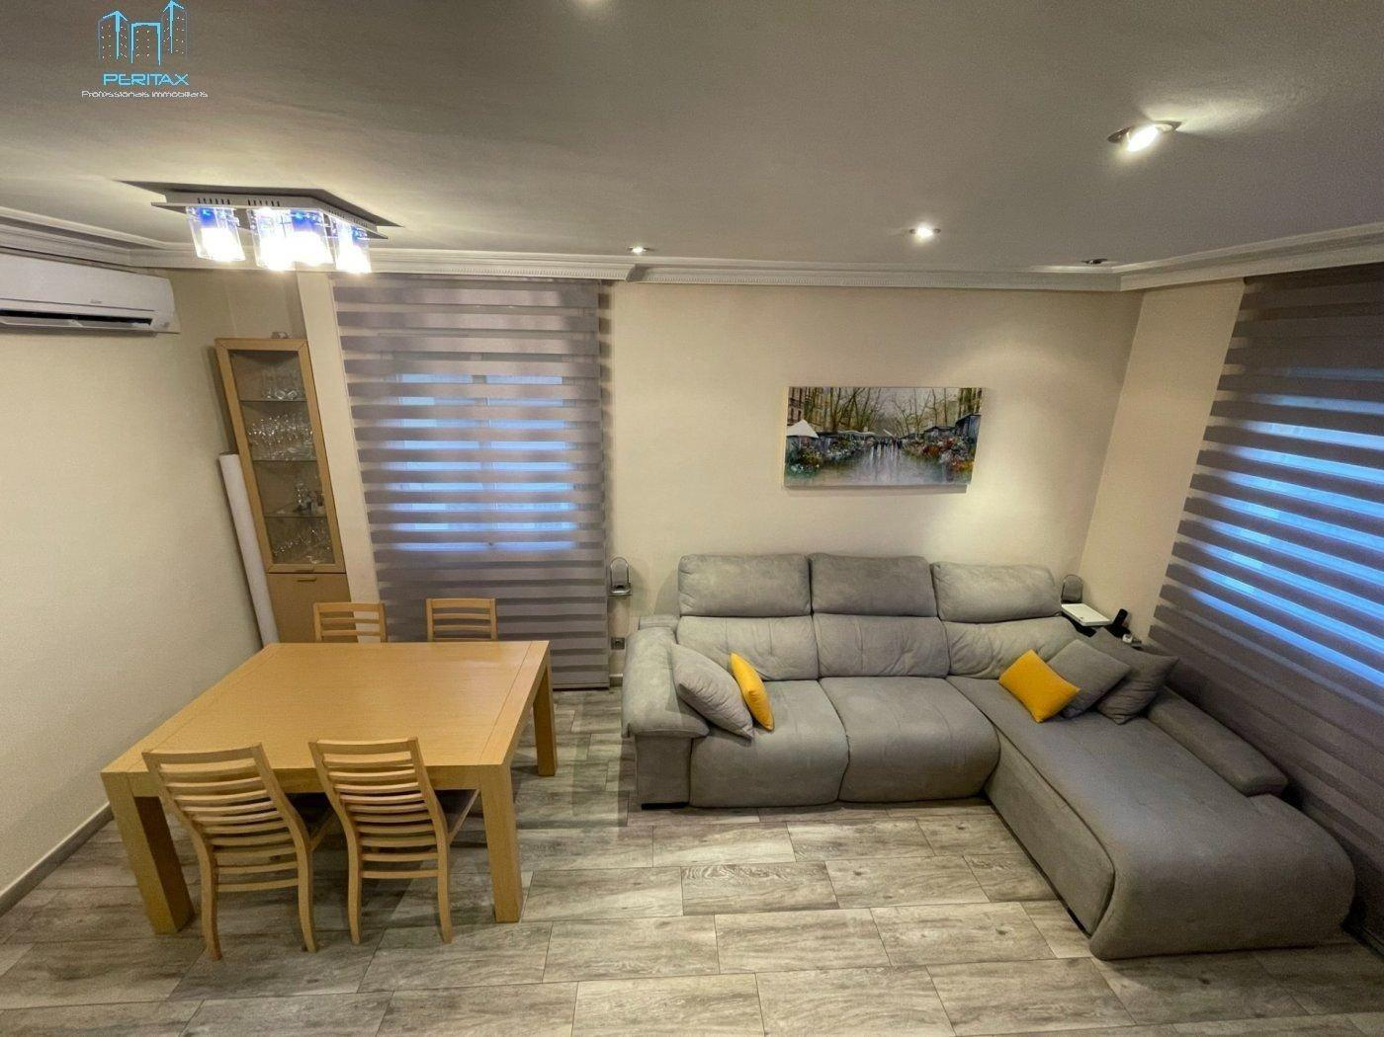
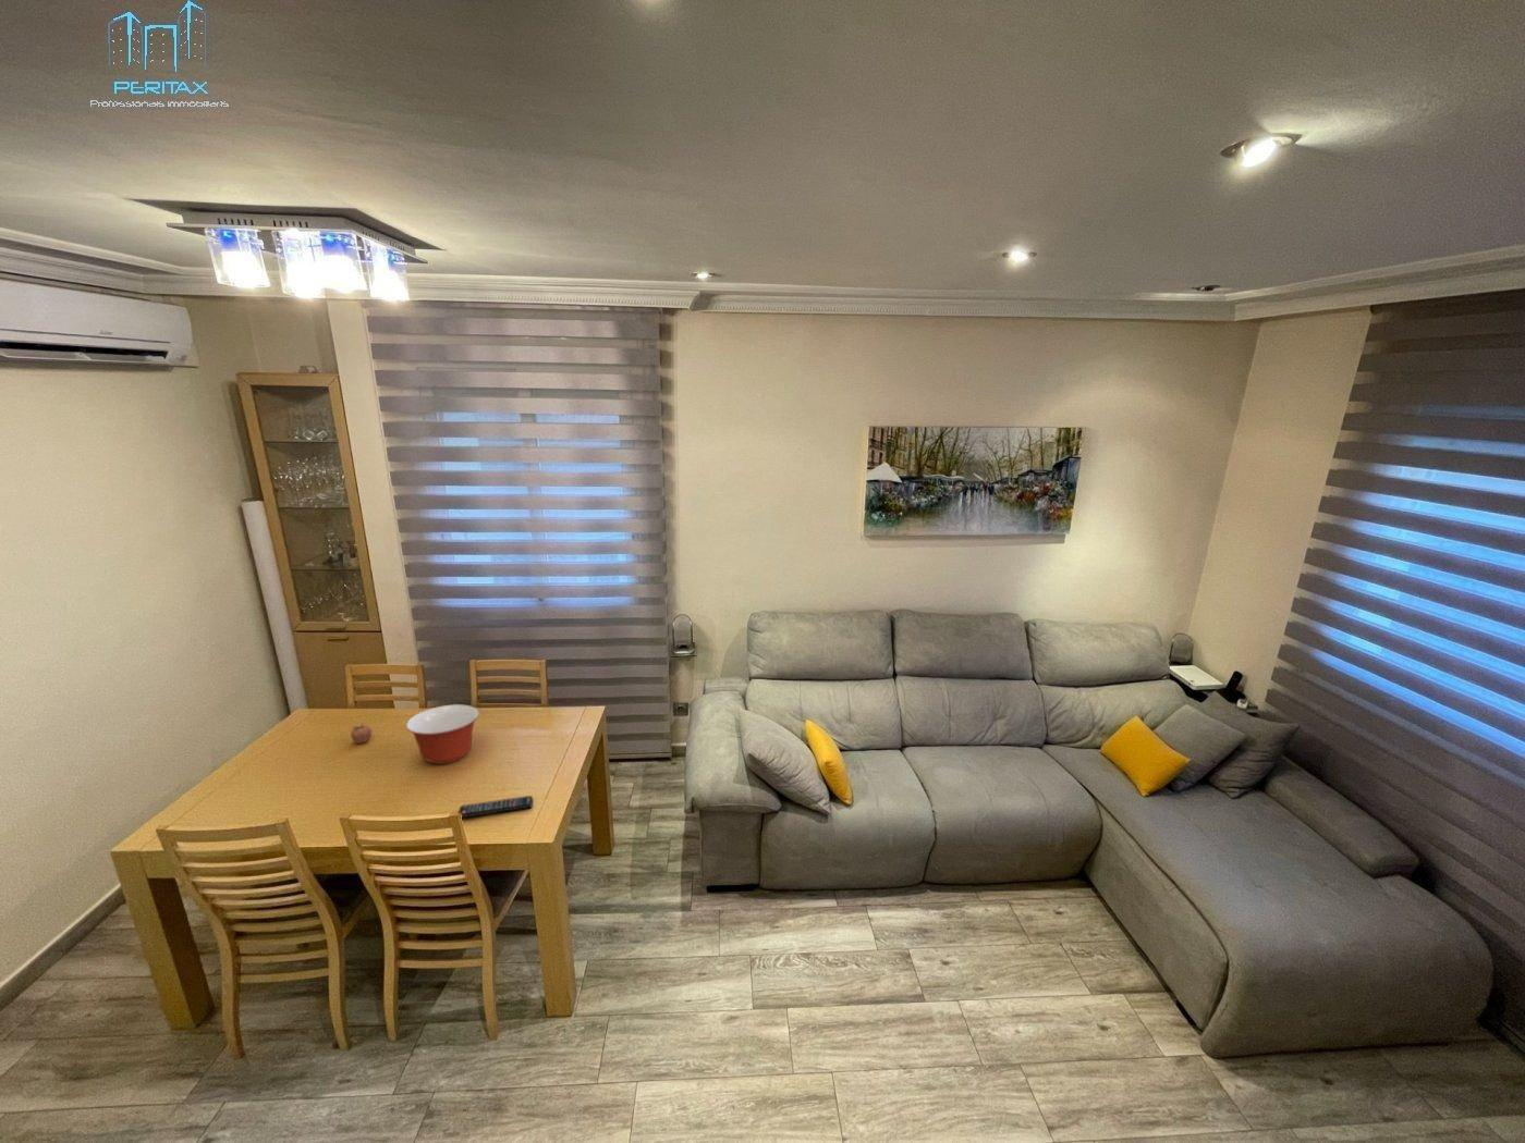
+ mixing bowl [405,704,480,765]
+ fruit [349,722,372,744]
+ remote control [458,795,534,819]
